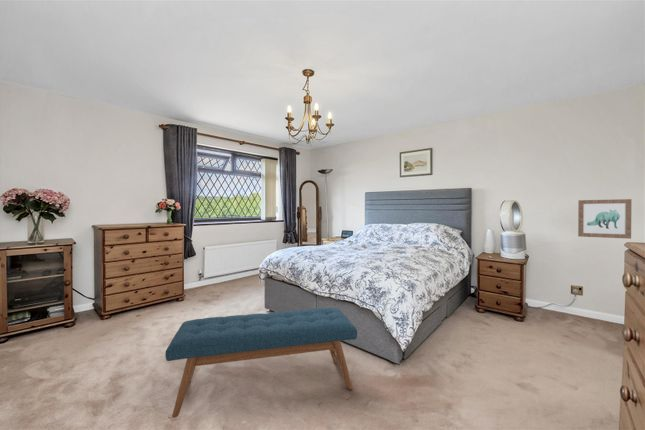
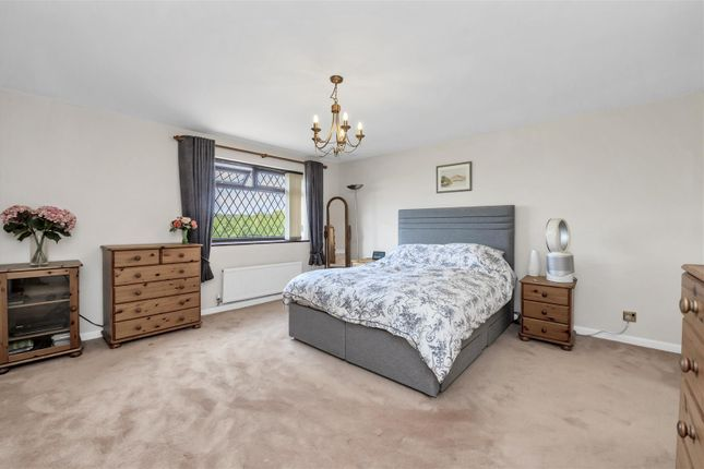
- bench [164,307,358,419]
- wall art [577,198,633,240]
